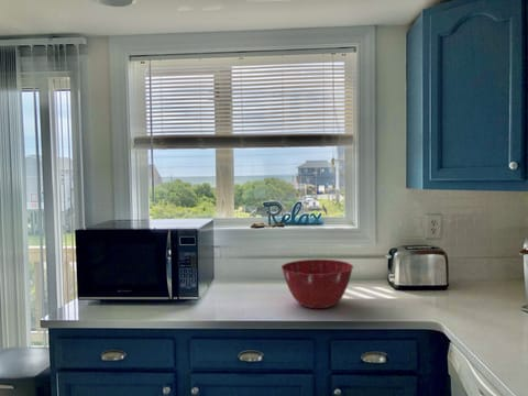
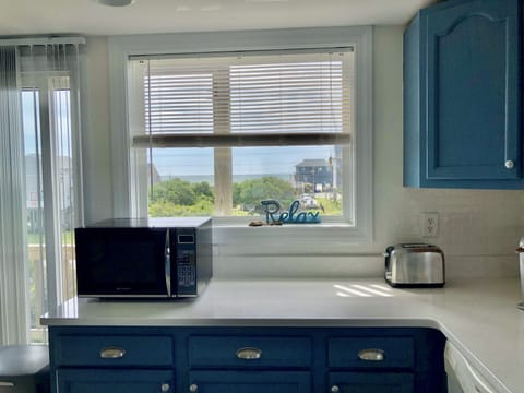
- mixing bowl [280,258,354,309]
